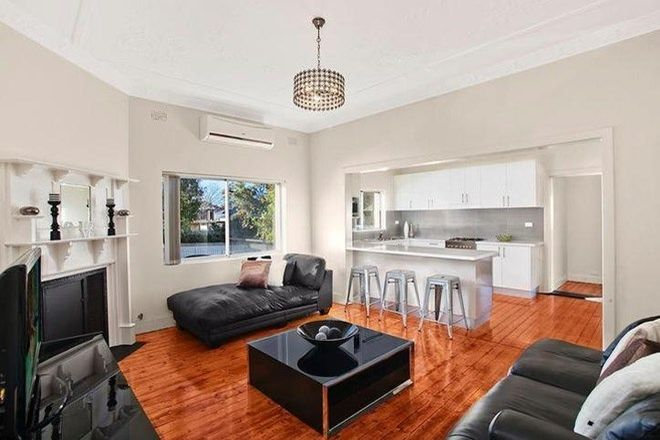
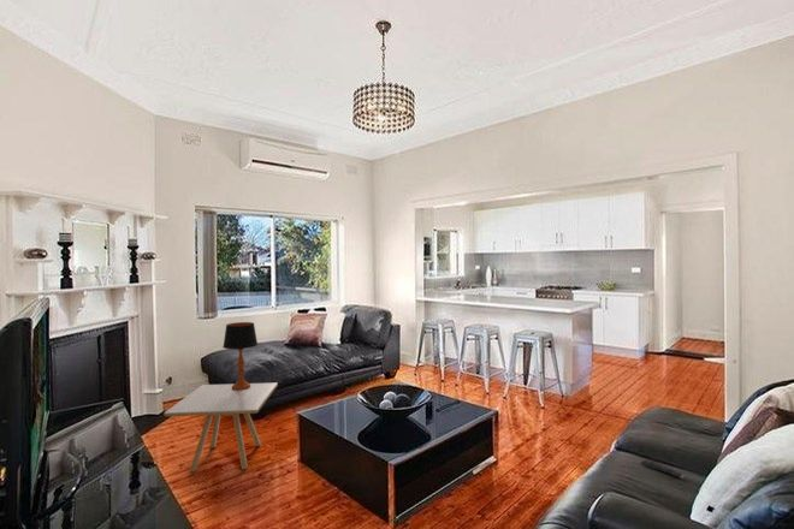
+ side table [164,381,279,472]
+ table lamp [221,321,259,391]
+ remote control [640,458,685,480]
